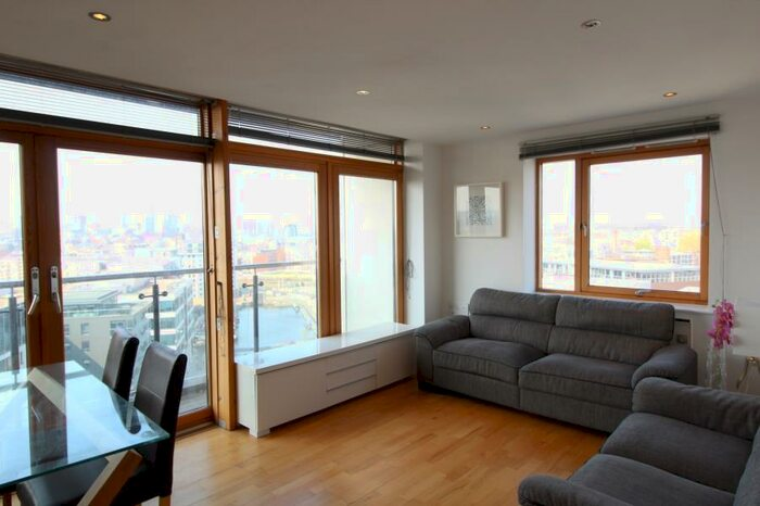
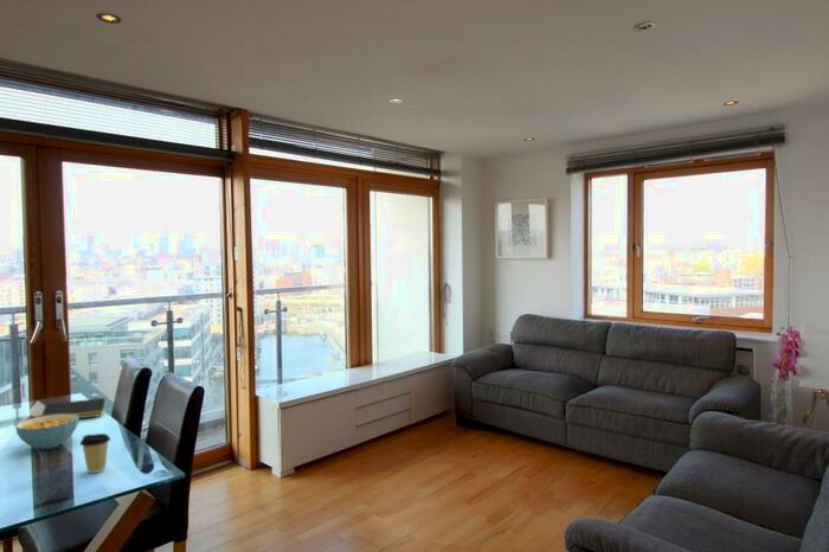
+ coffee cup [79,432,111,474]
+ notepad [40,397,107,419]
+ cereal bowl [14,413,81,450]
